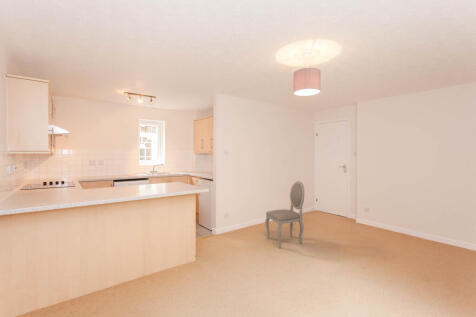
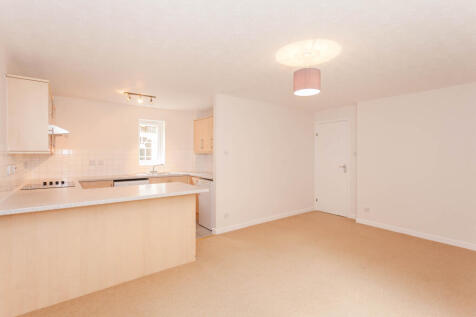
- dining chair [264,180,305,249]
